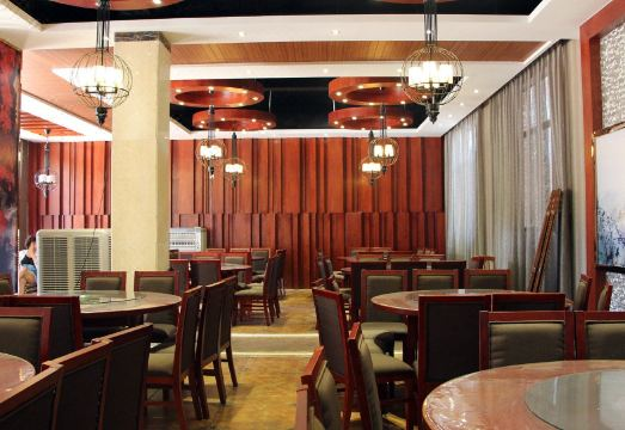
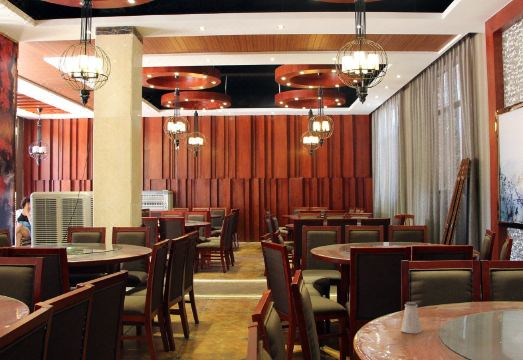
+ saltshaker [400,301,423,334]
